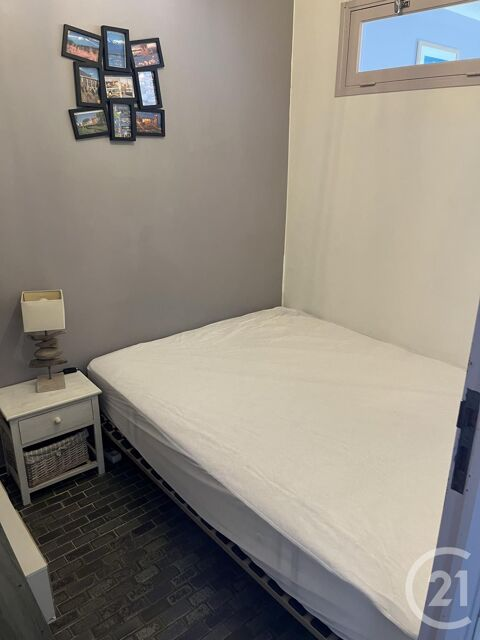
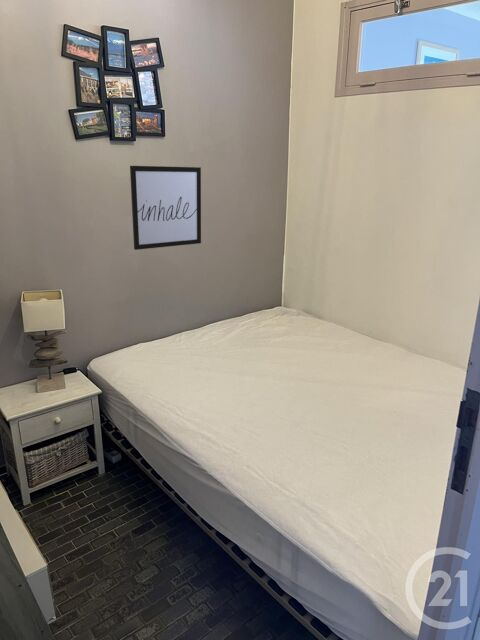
+ wall art [129,165,202,251]
